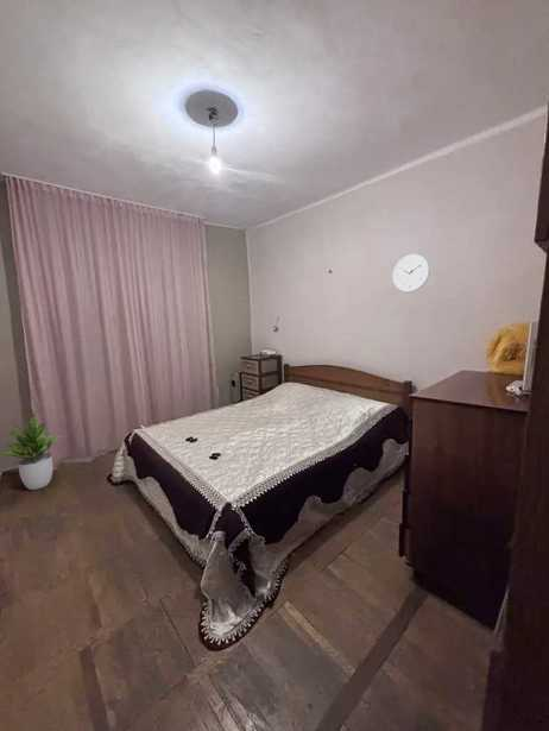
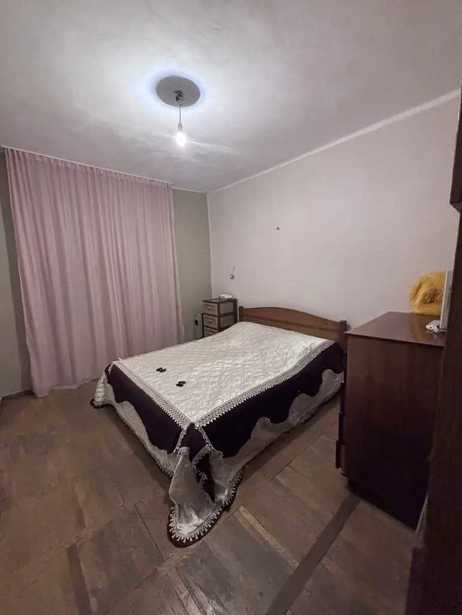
- potted plant [0,411,62,491]
- wall clock [391,253,431,294]
